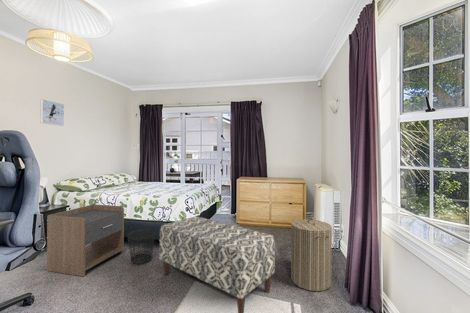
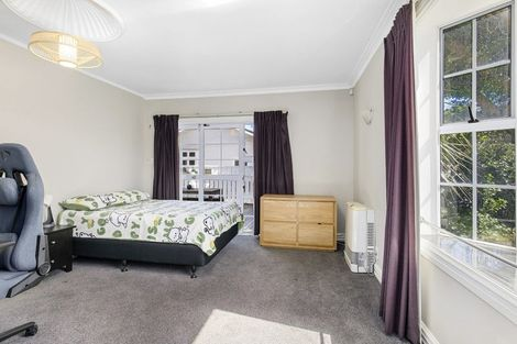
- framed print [40,98,65,127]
- nightstand [46,203,125,277]
- laundry hamper [290,214,333,292]
- bench [158,215,276,313]
- wastebasket [126,228,157,265]
